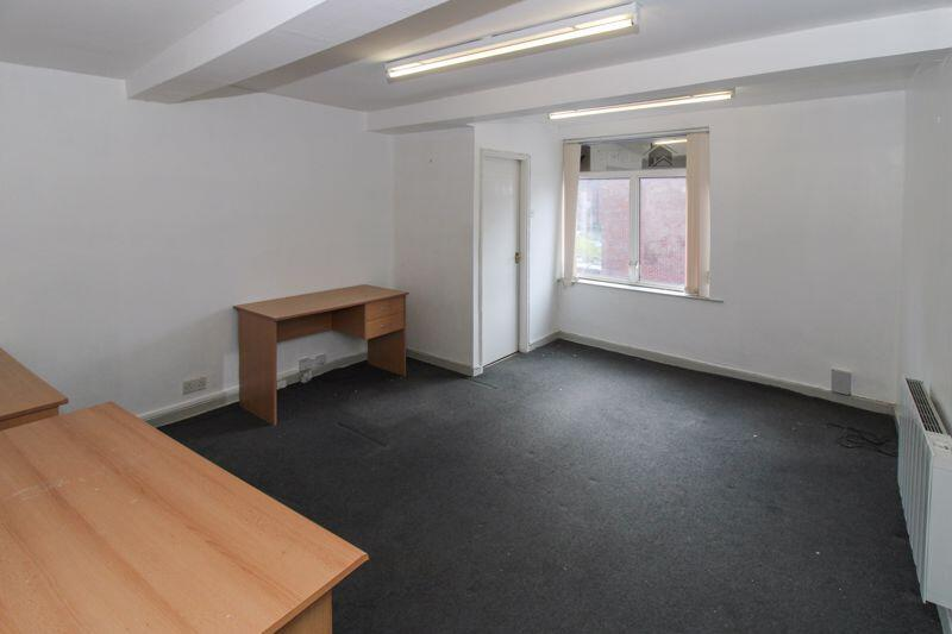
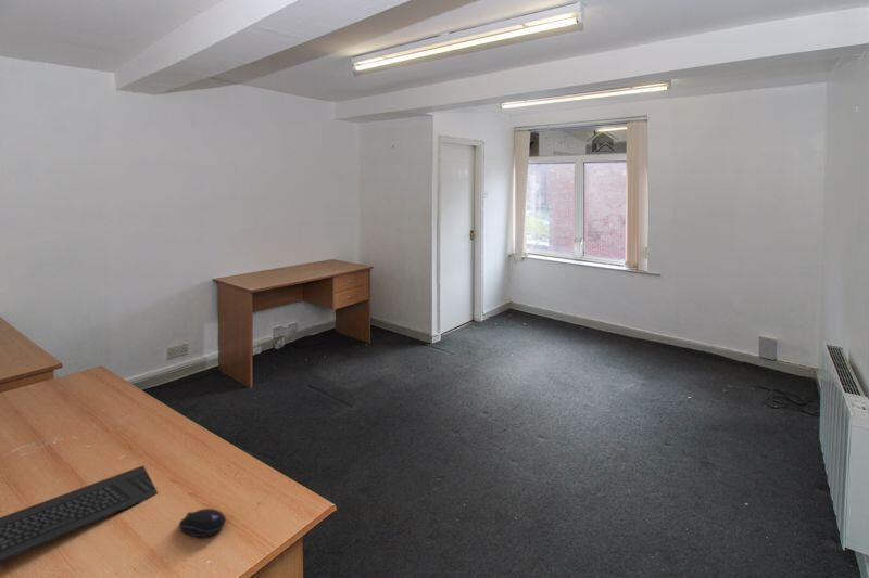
+ computer mouse [178,508,227,538]
+ keyboard [0,464,159,563]
